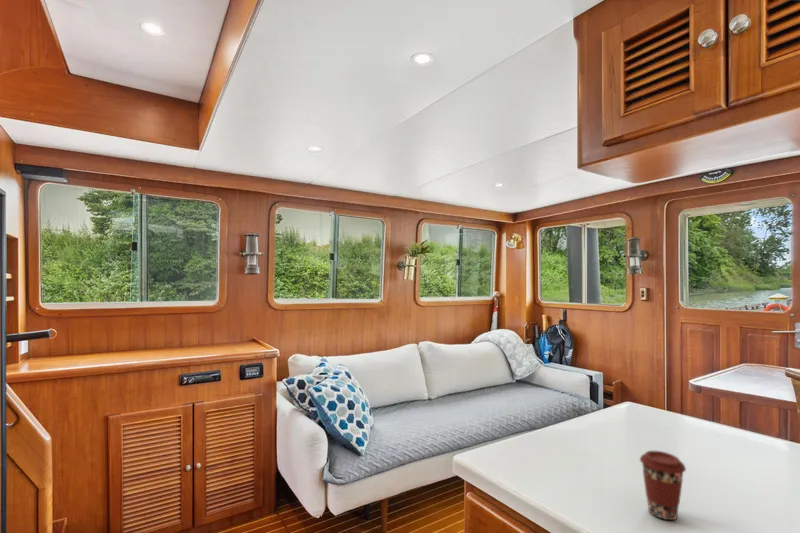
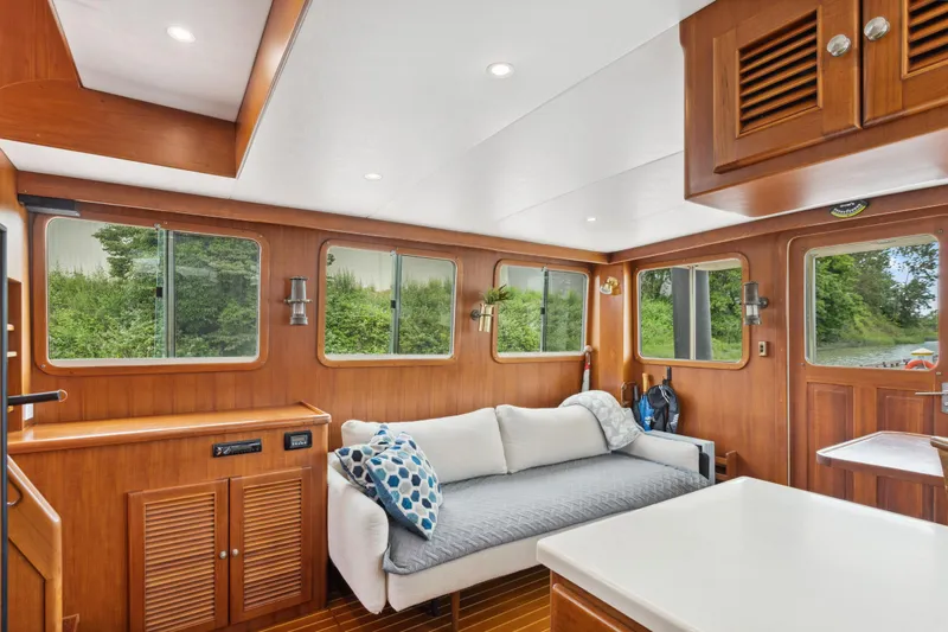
- coffee cup [639,450,687,521]
